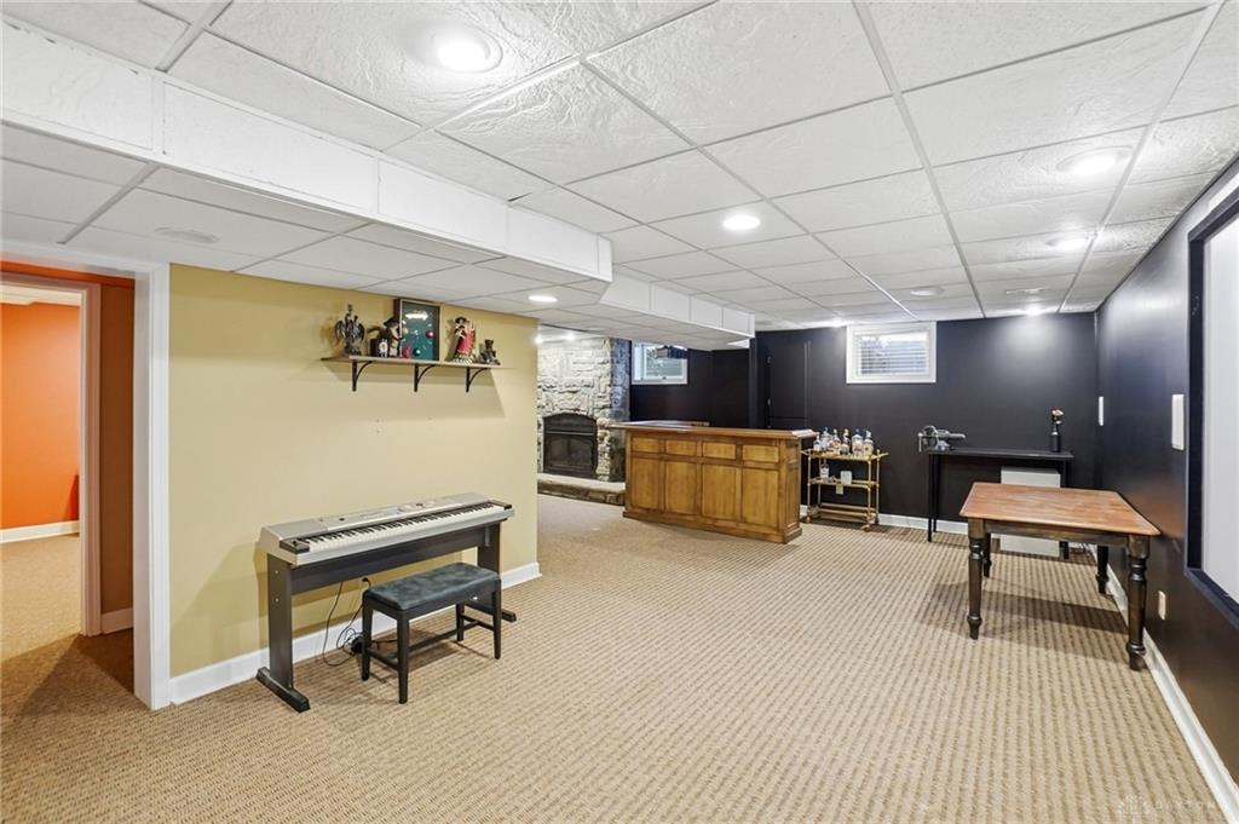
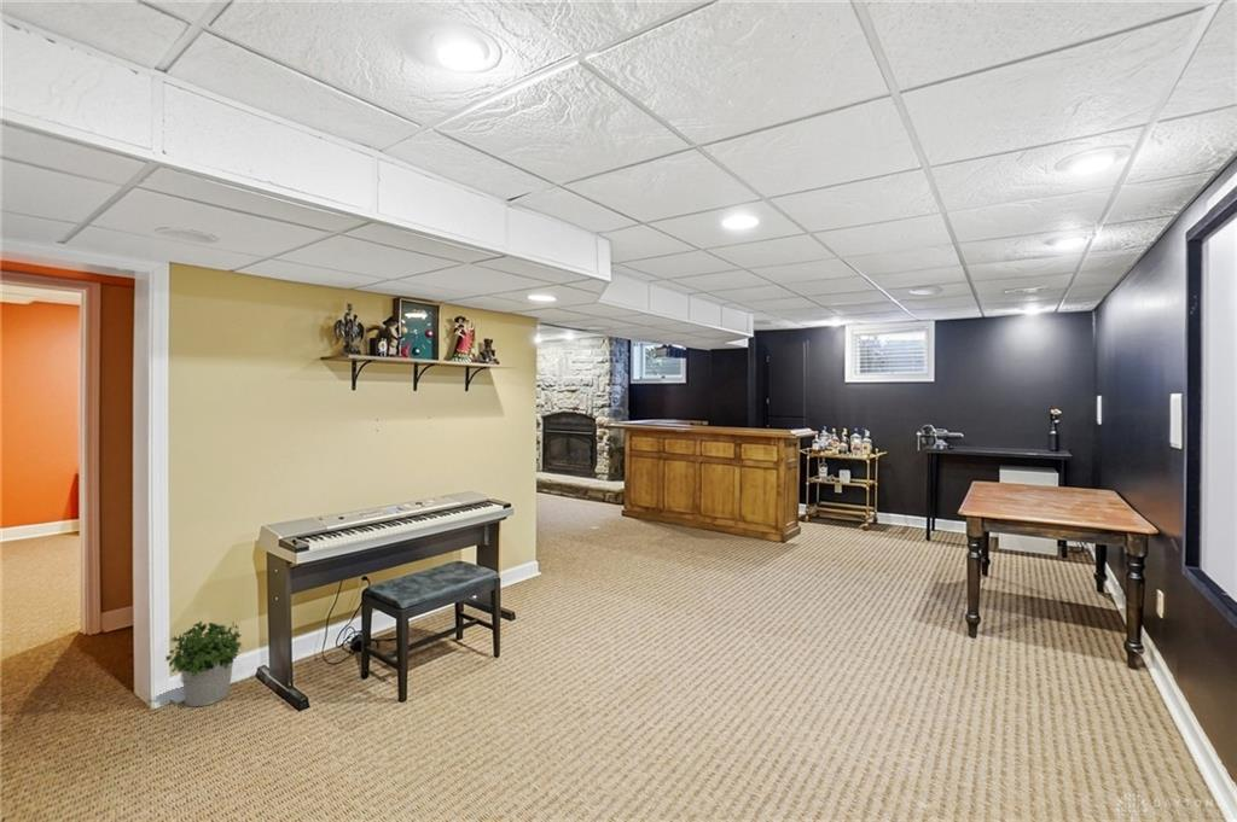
+ potted plant [163,620,244,707]
